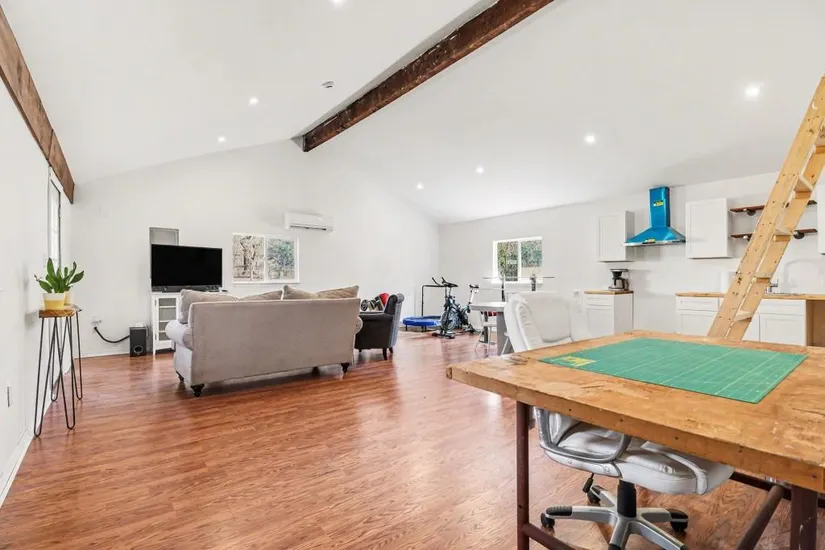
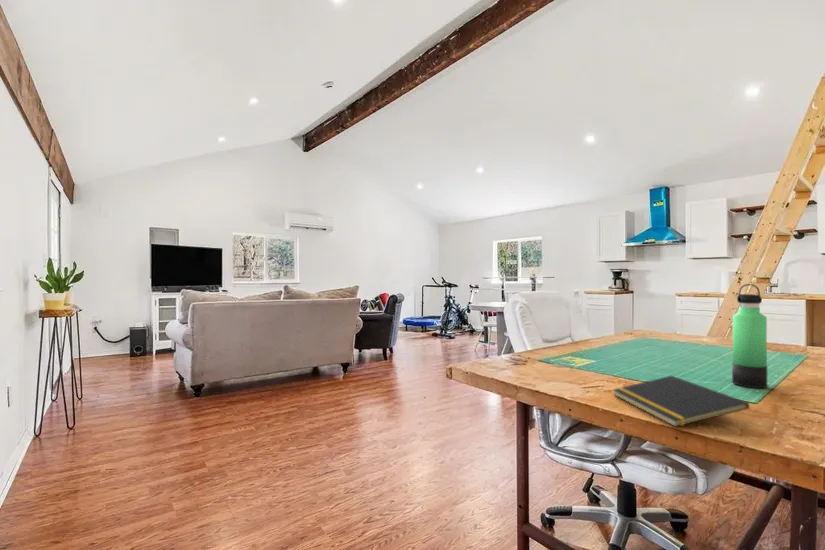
+ notepad [612,375,750,428]
+ thermos bottle [731,283,768,389]
